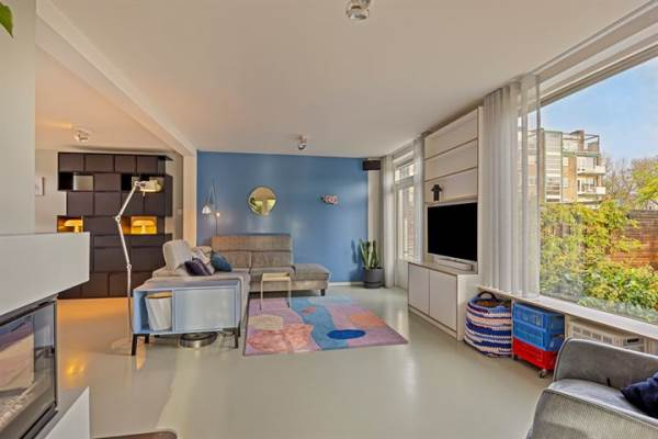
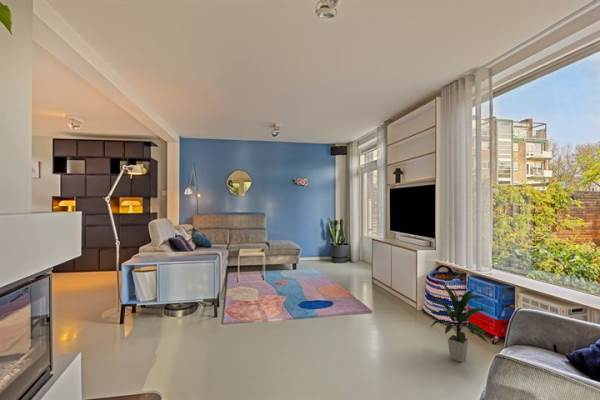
+ indoor plant [429,282,491,363]
